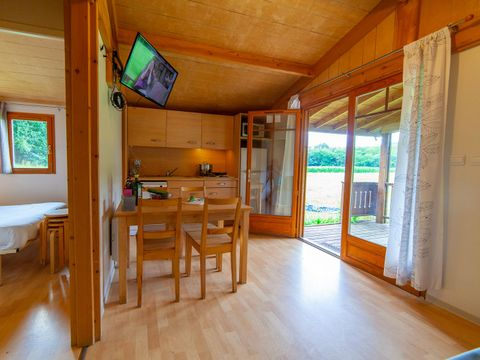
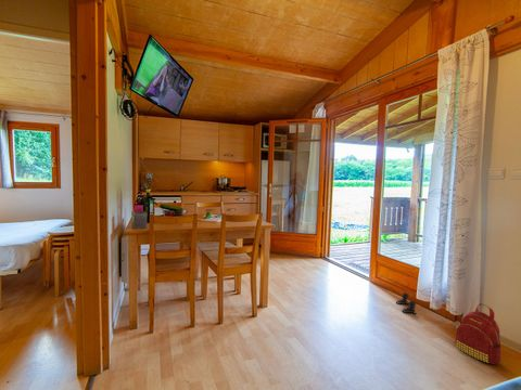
+ boots [395,291,418,315]
+ backpack [454,303,501,365]
